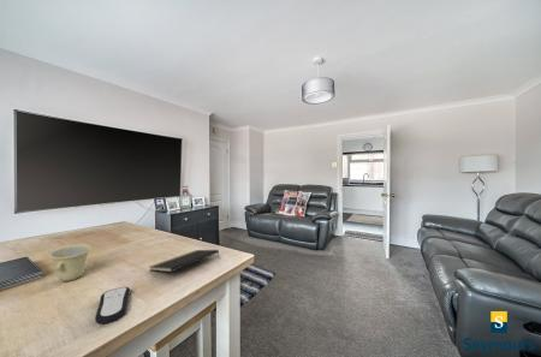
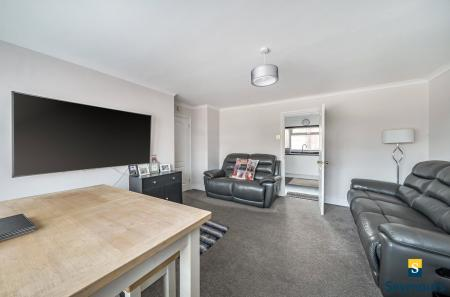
- cup [47,243,93,282]
- notepad [148,249,221,273]
- remote control [94,286,131,326]
